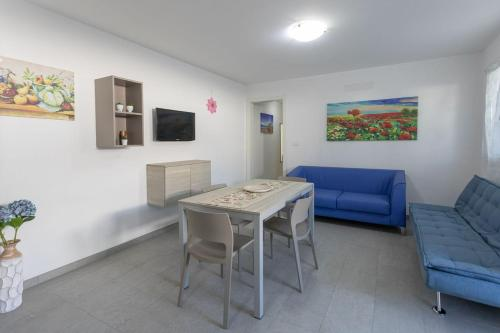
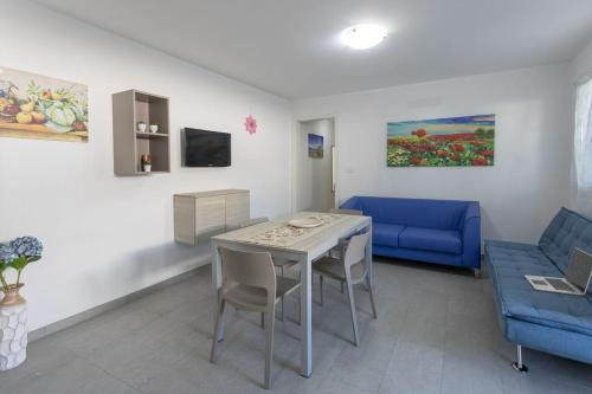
+ laptop [523,246,592,296]
